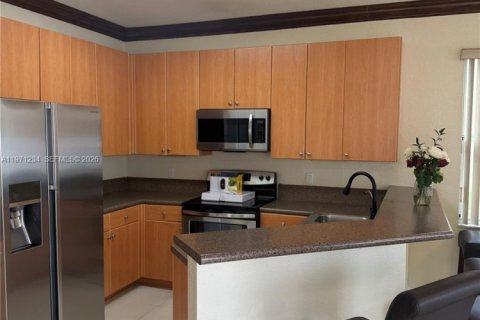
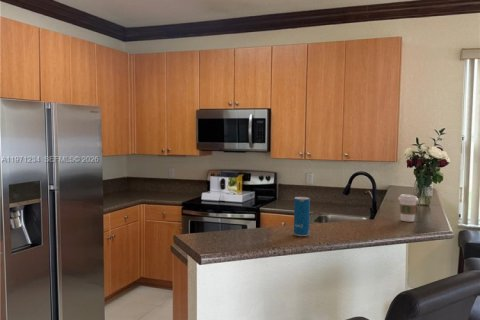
+ beverage can [293,196,311,237]
+ coffee cup [397,193,419,223]
